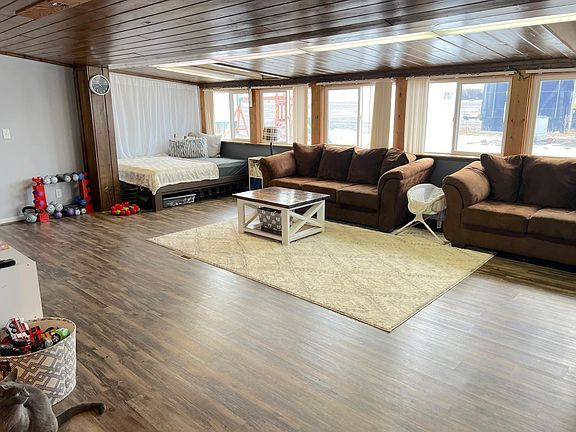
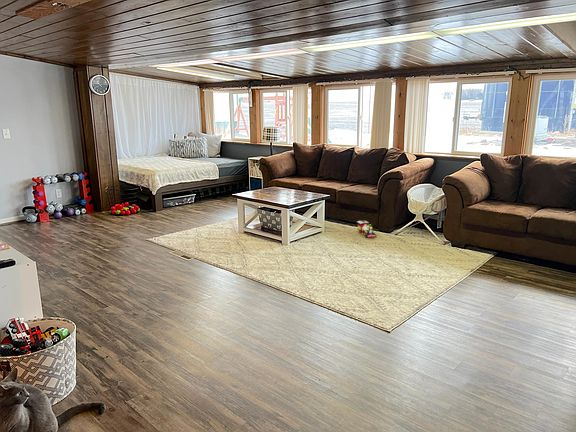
+ toy train [356,220,376,239]
